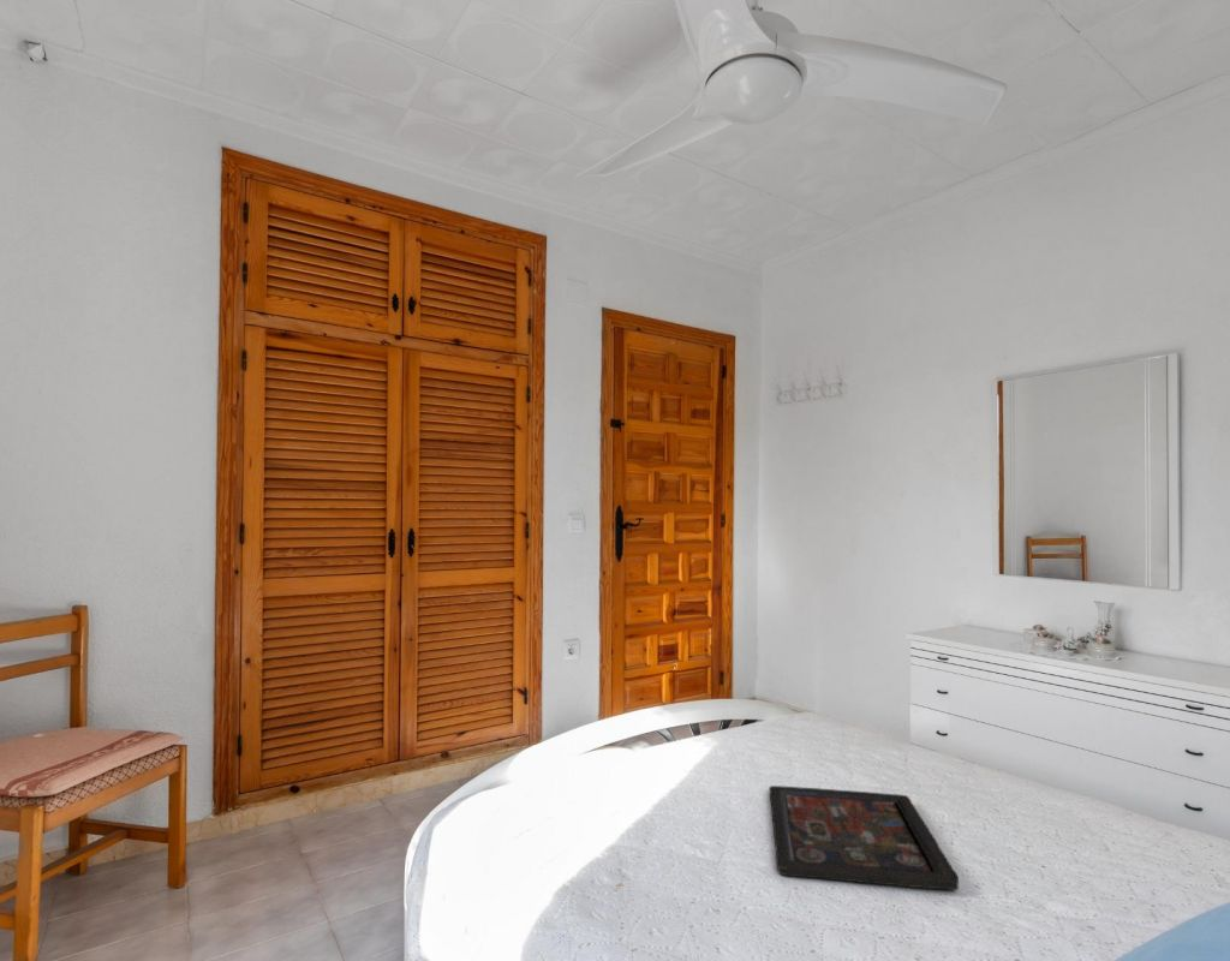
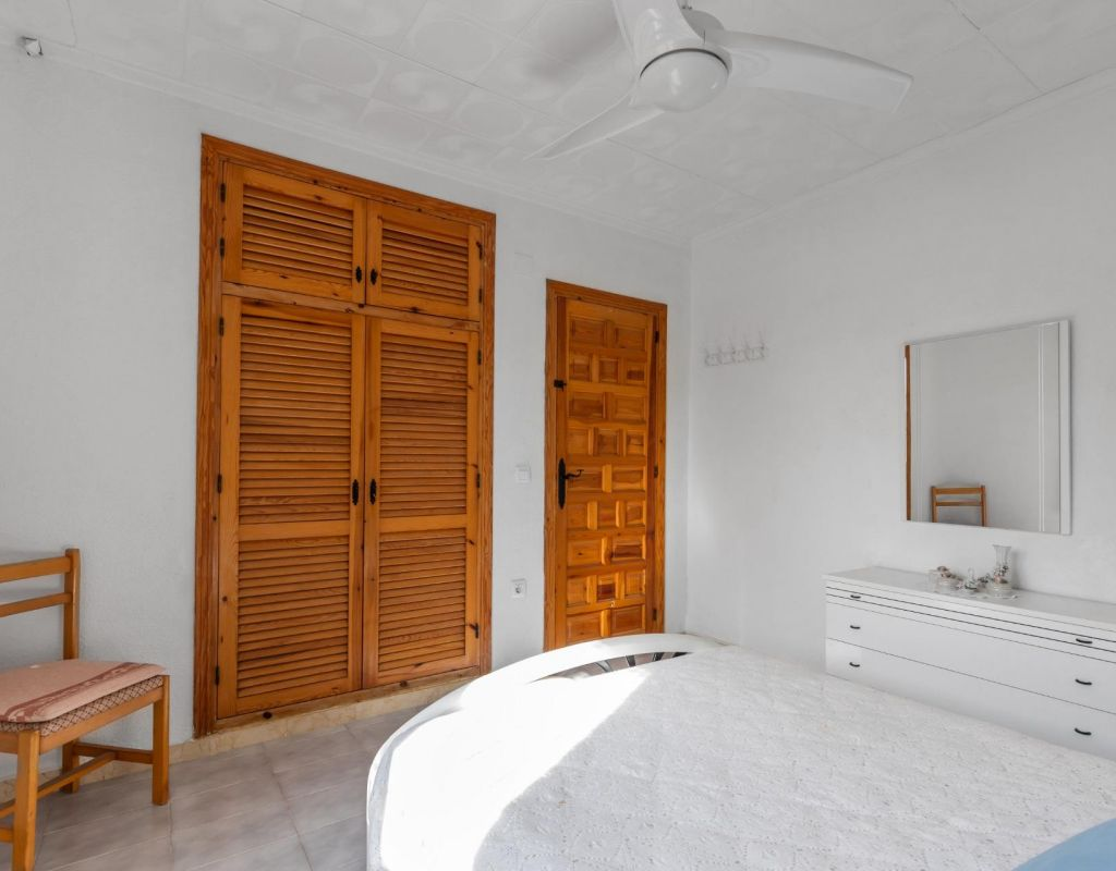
- decorative tray [768,784,960,891]
